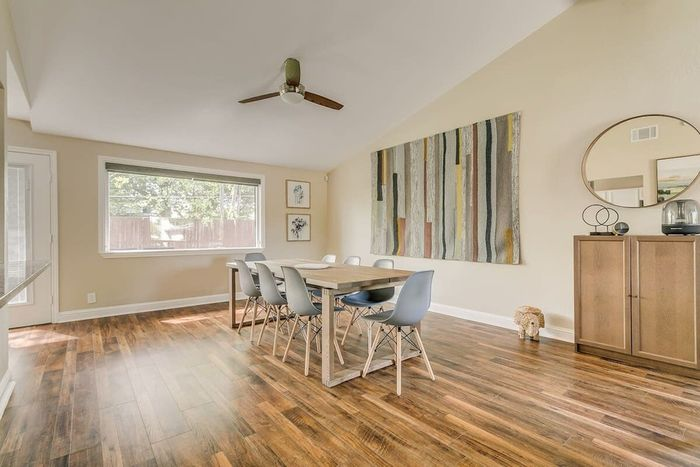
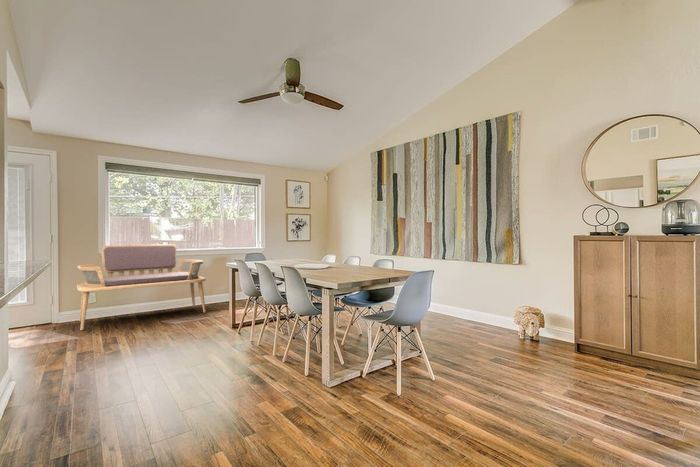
+ bench [76,243,207,331]
